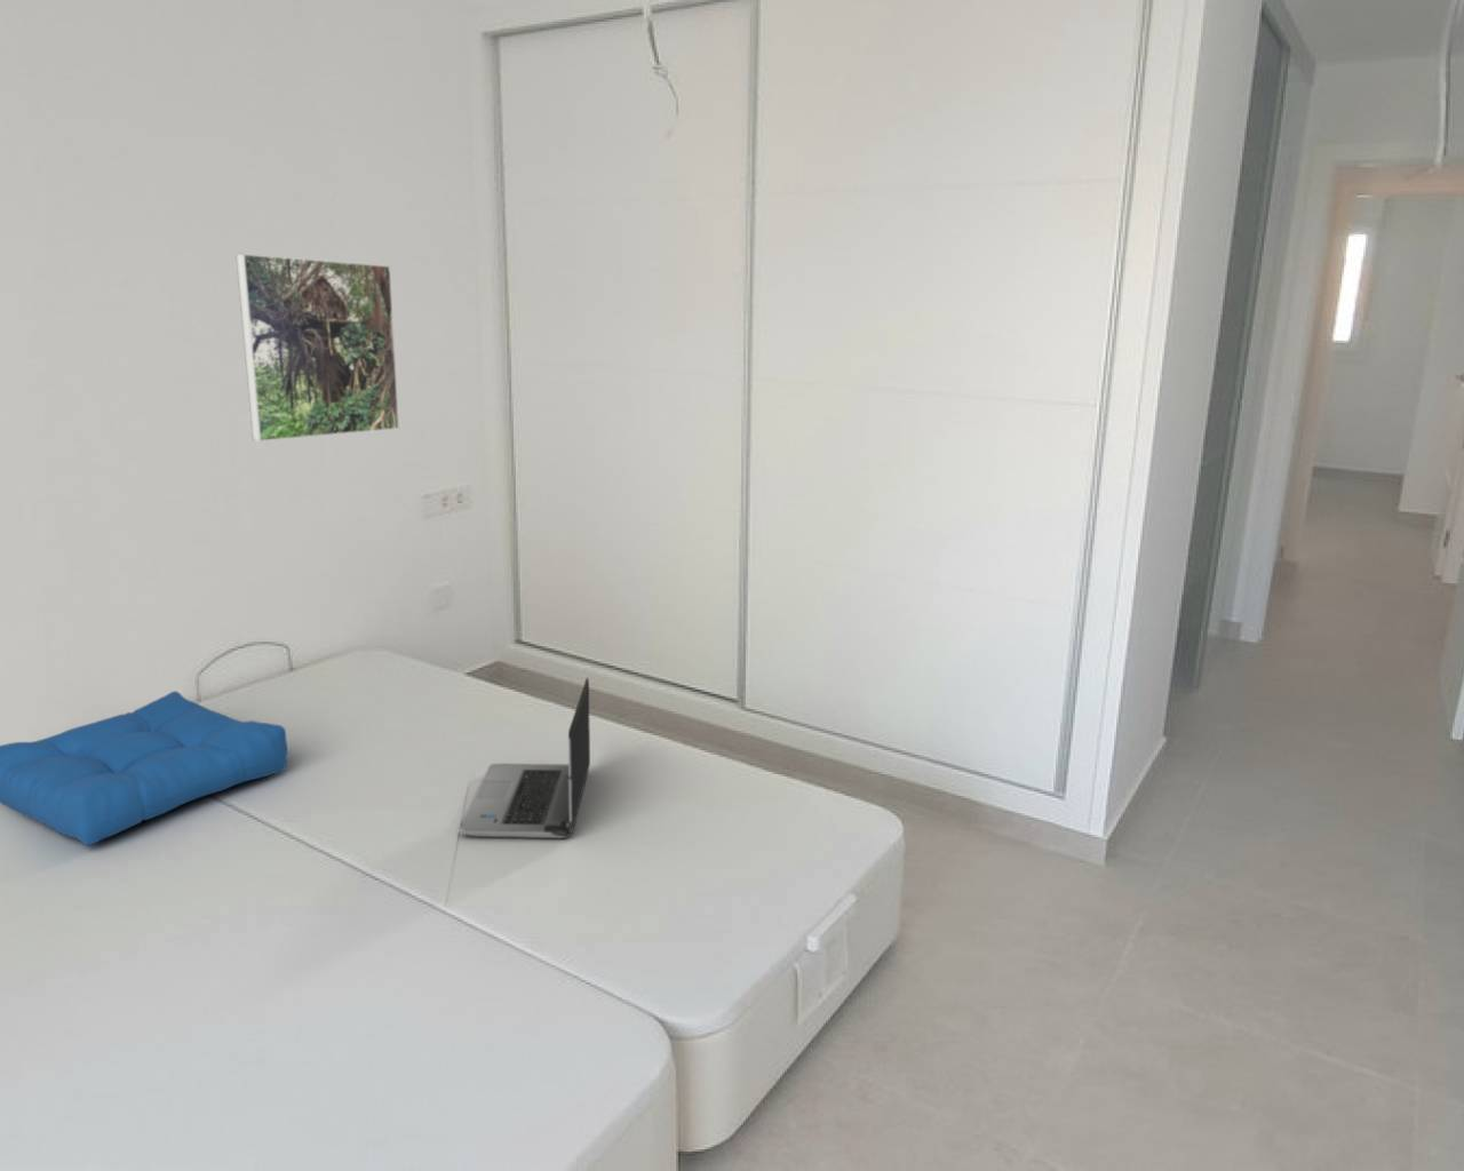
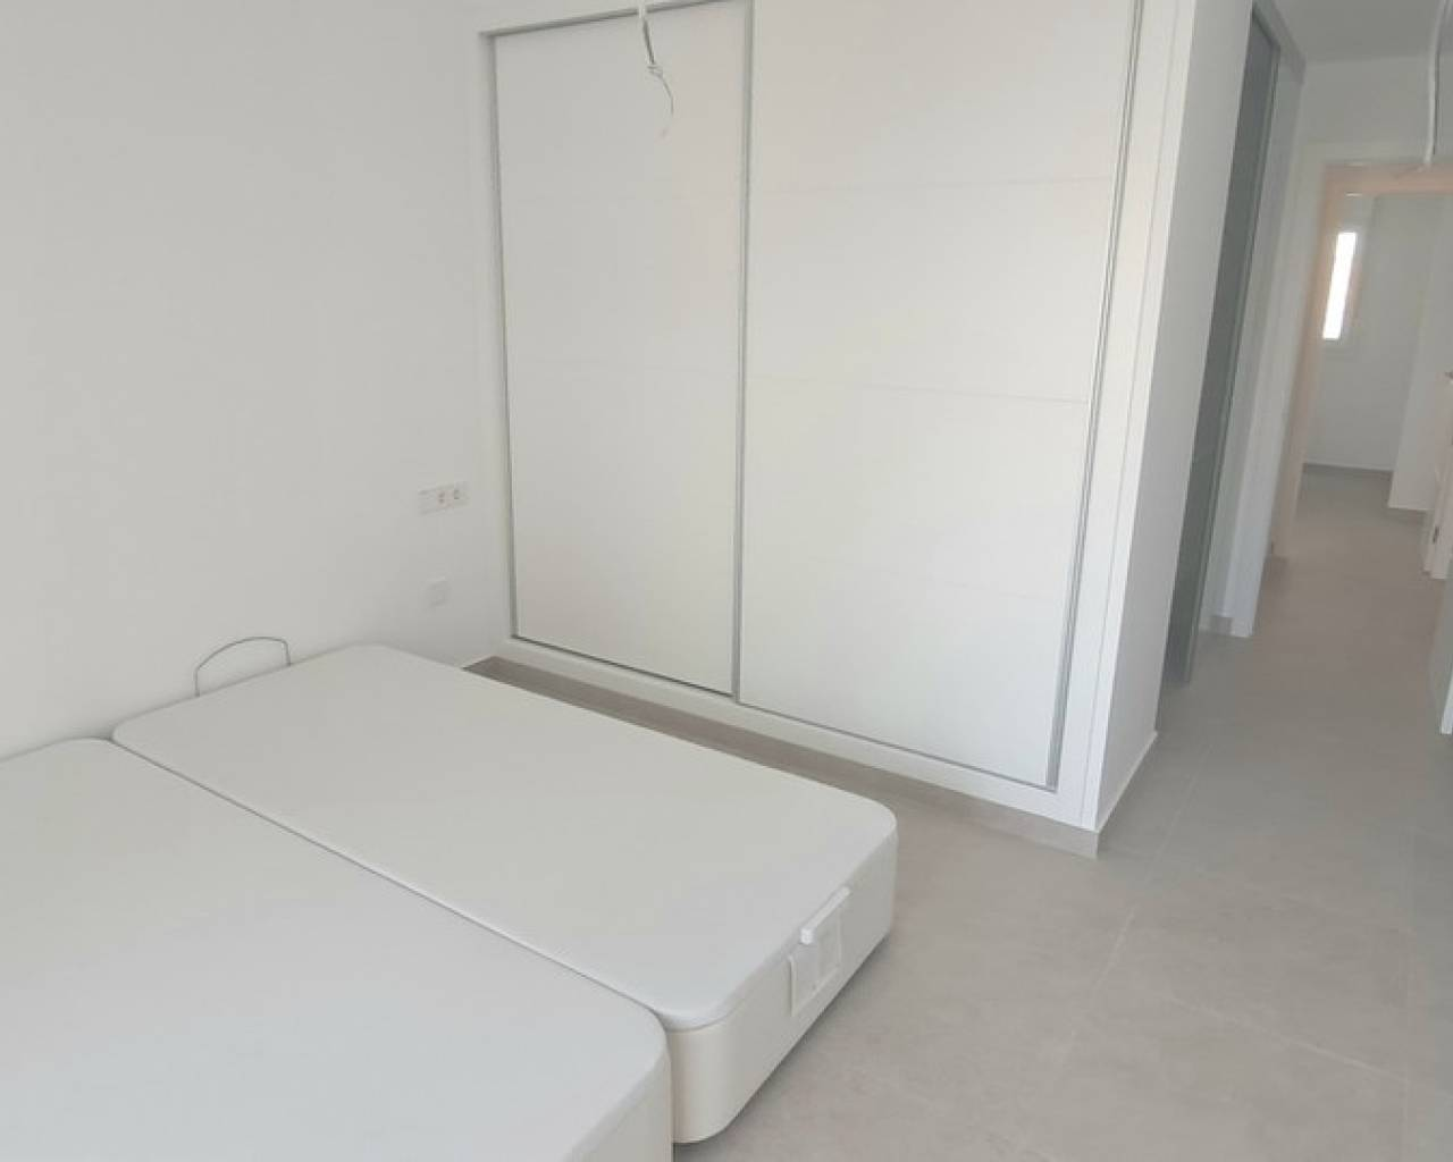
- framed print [234,252,400,442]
- laptop computer [458,678,592,839]
- seat cushion [0,689,288,846]
